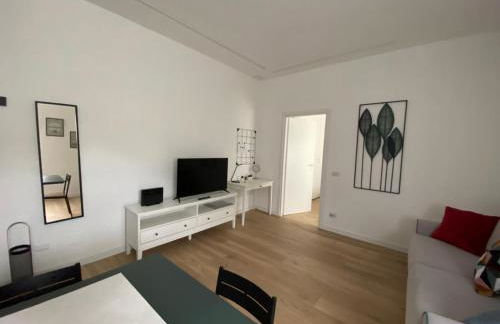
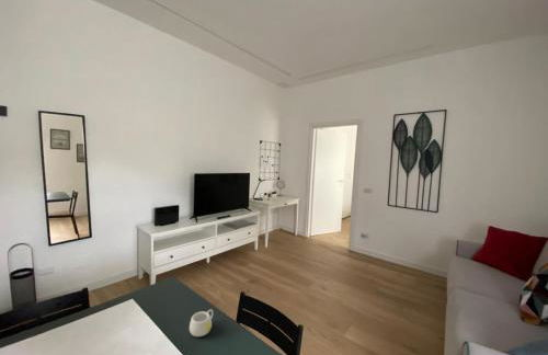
+ mug [189,308,215,337]
